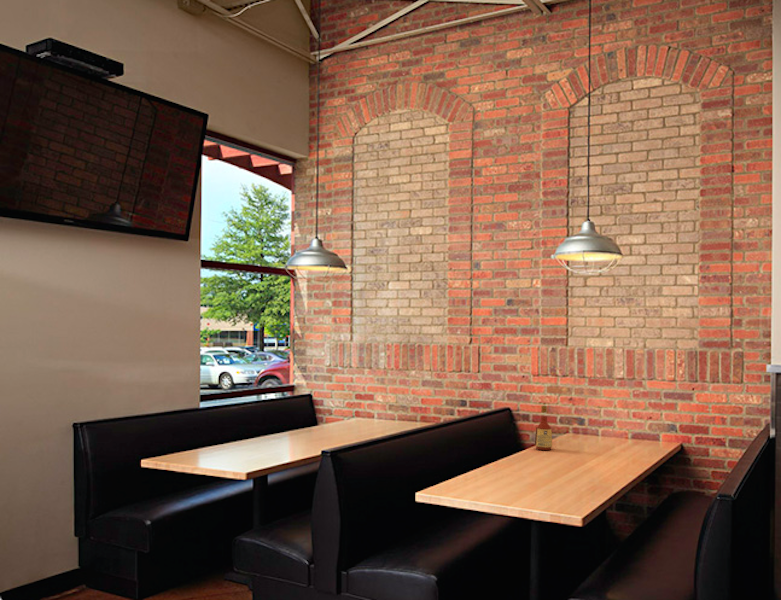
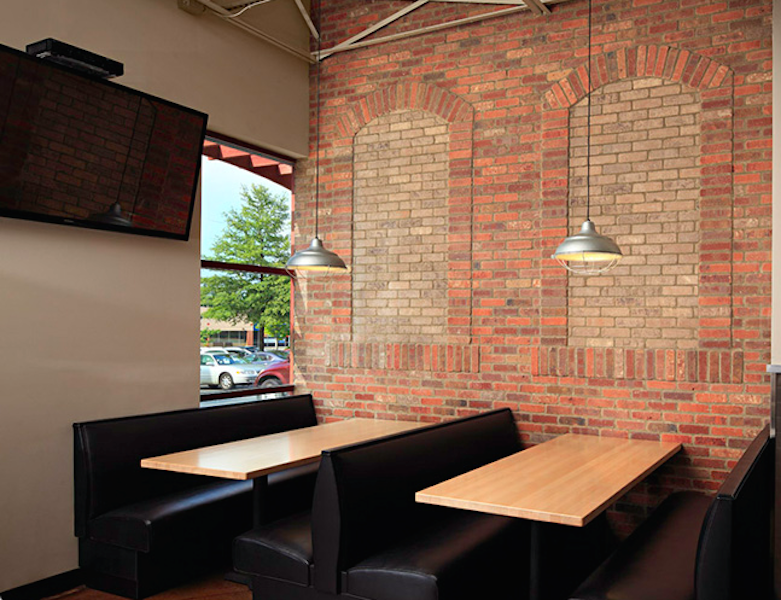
- bottle [534,405,553,451]
